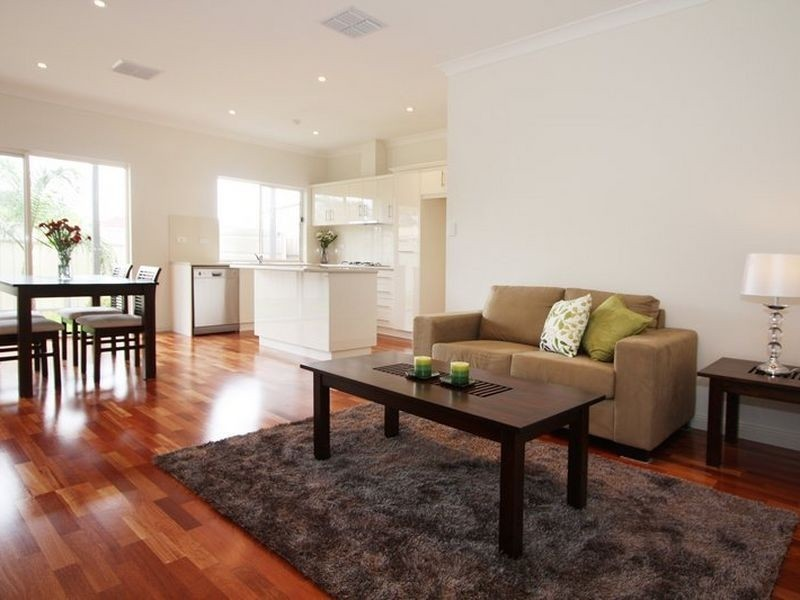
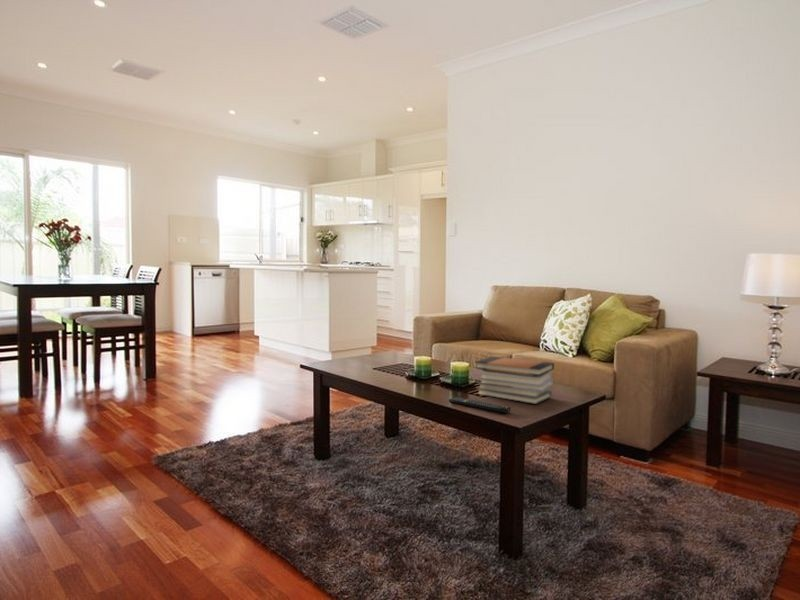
+ book stack [474,356,555,405]
+ remote control [448,396,512,414]
